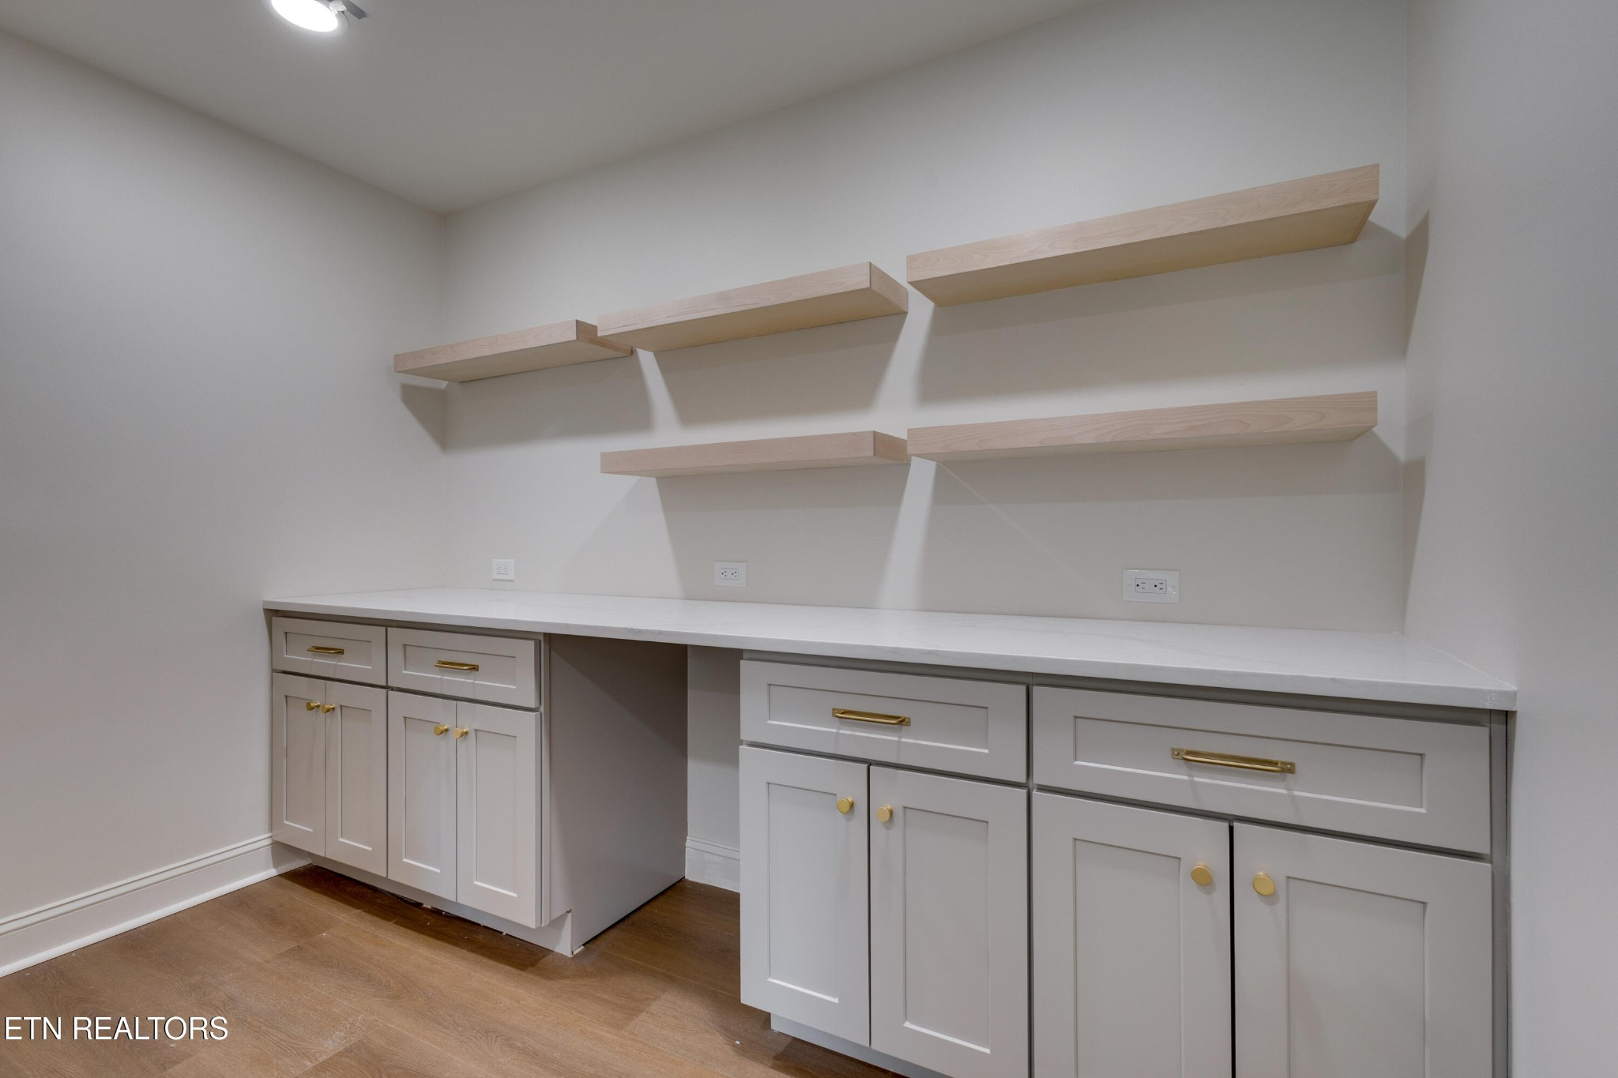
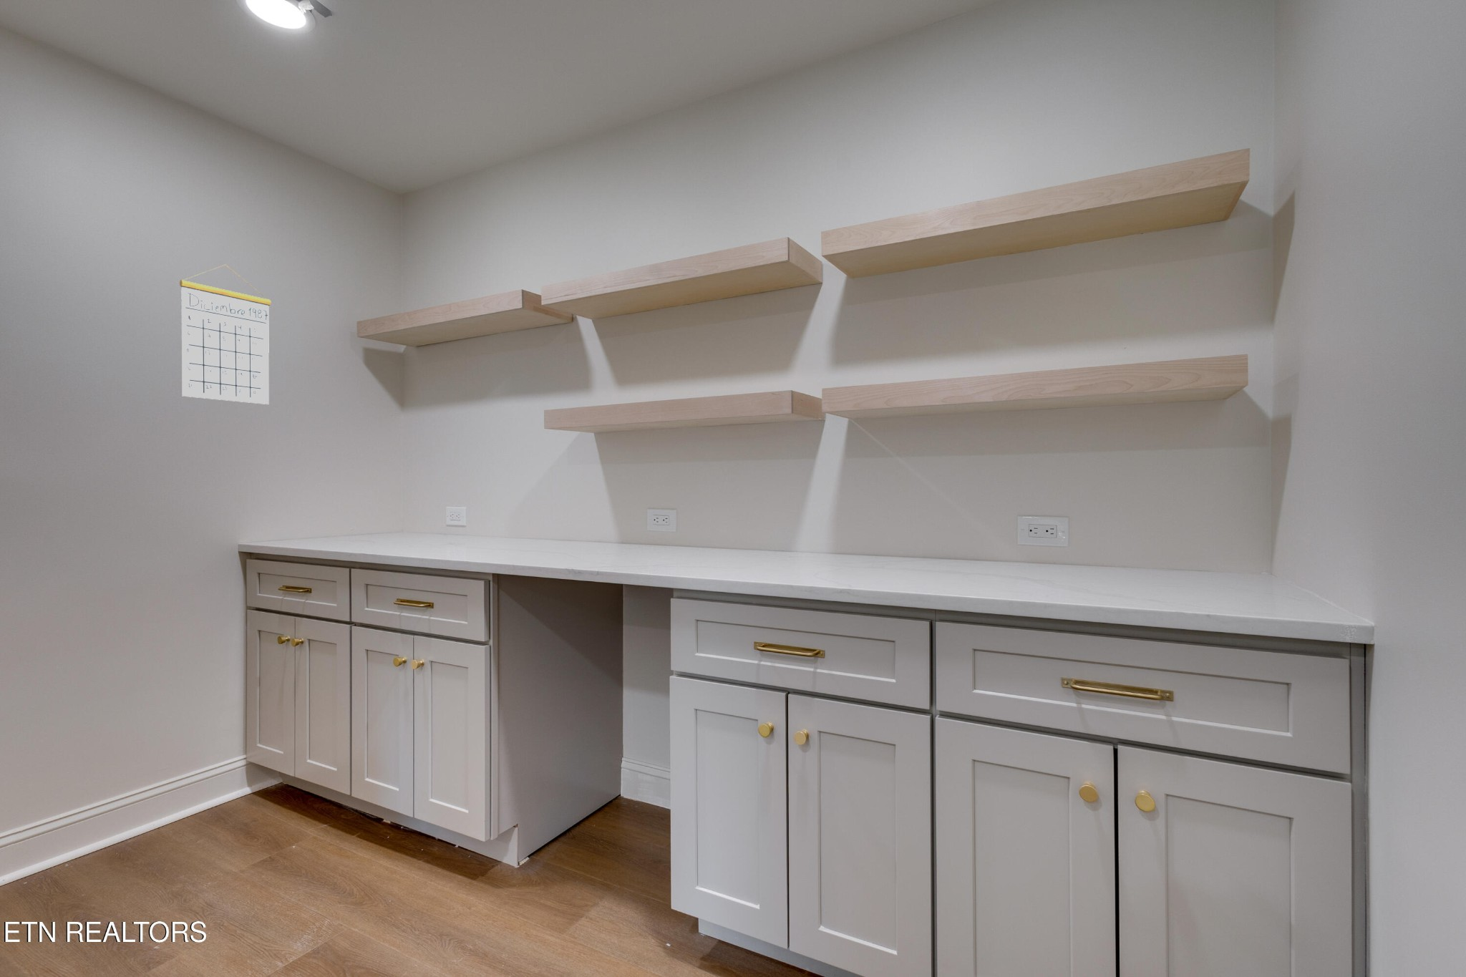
+ calendar [179,264,271,406]
